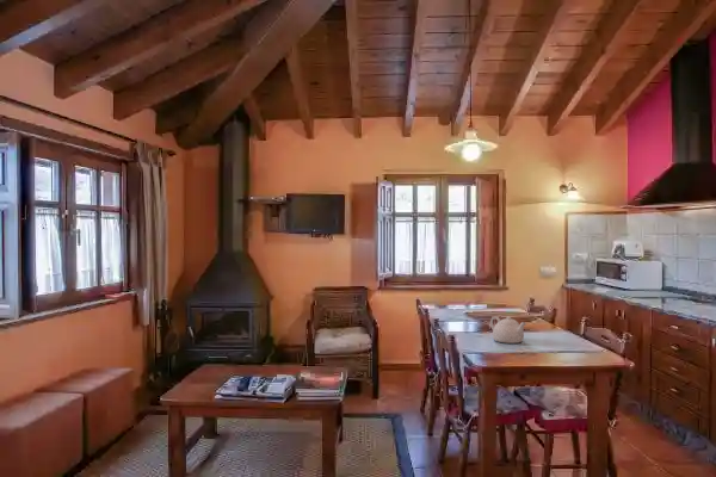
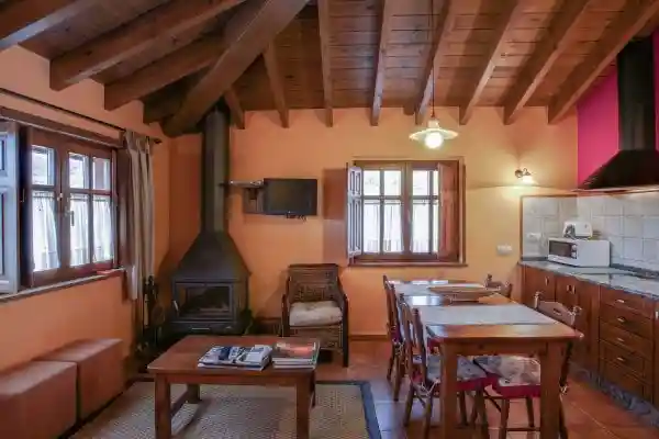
- teapot [489,315,527,345]
